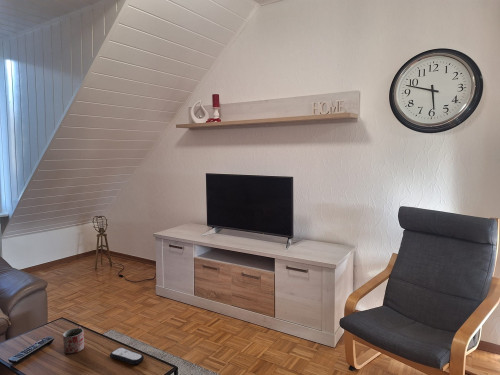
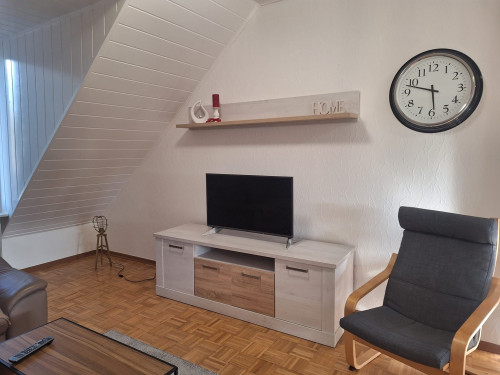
- mug [62,326,85,354]
- remote control [109,346,145,365]
